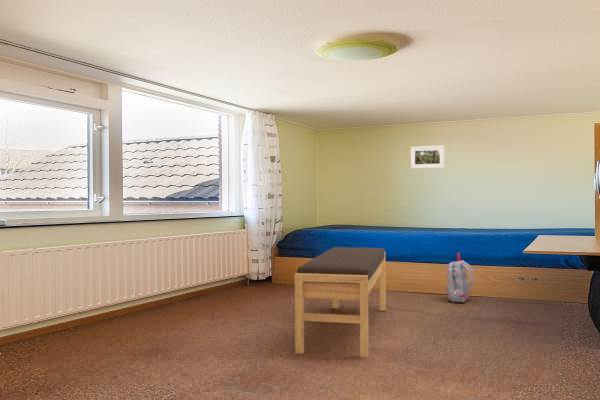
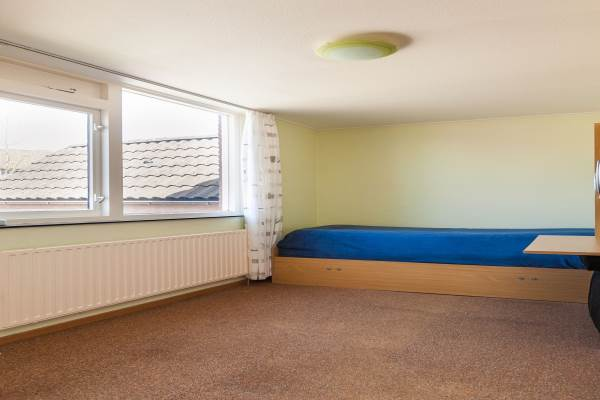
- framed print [410,144,445,170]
- backpack [445,252,475,303]
- bench [294,246,387,359]
